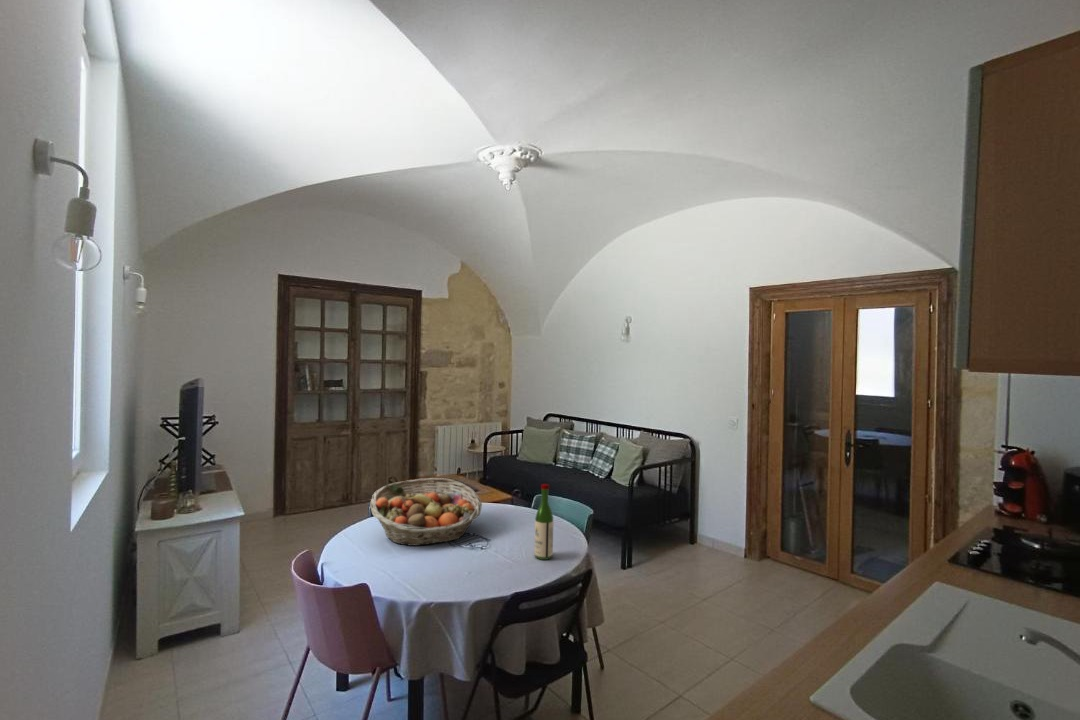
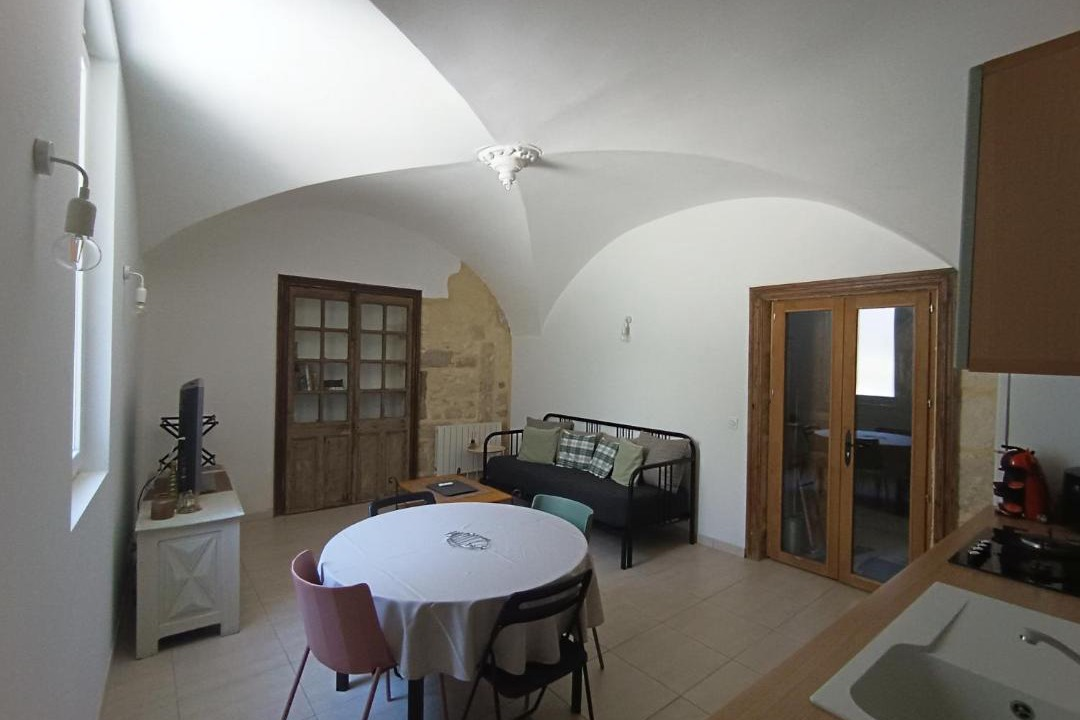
- wine bottle [533,483,554,561]
- fruit basket [369,477,483,547]
